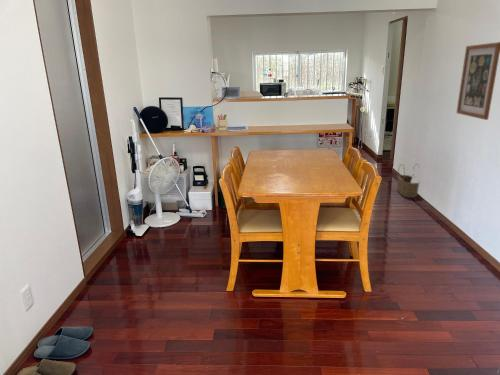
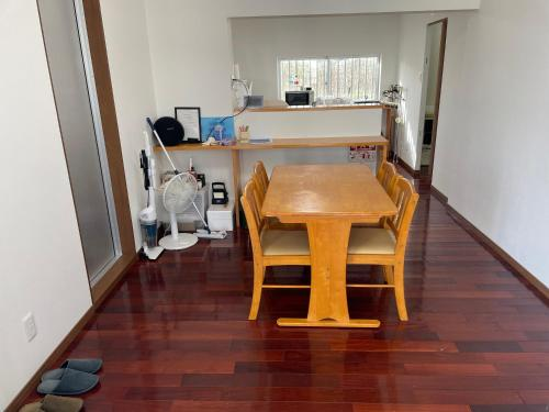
- wicker basket [396,163,420,199]
- wall art [455,41,500,121]
